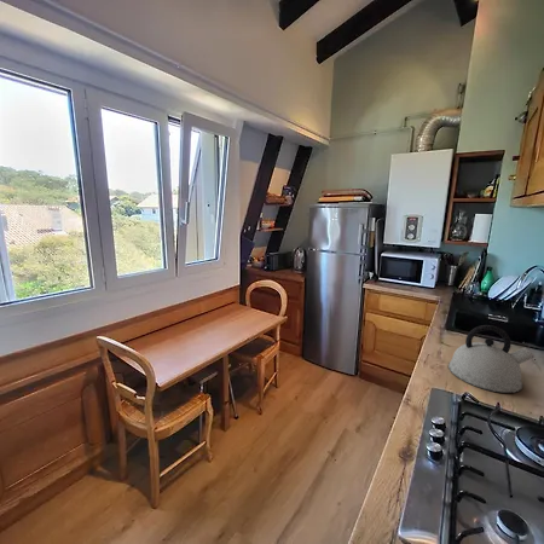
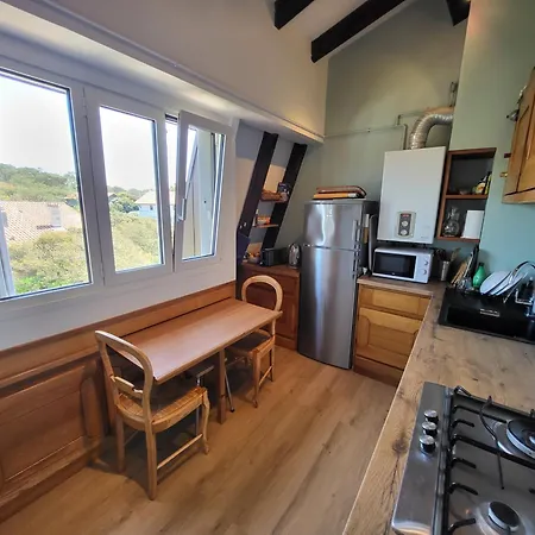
- kettle [447,324,536,394]
